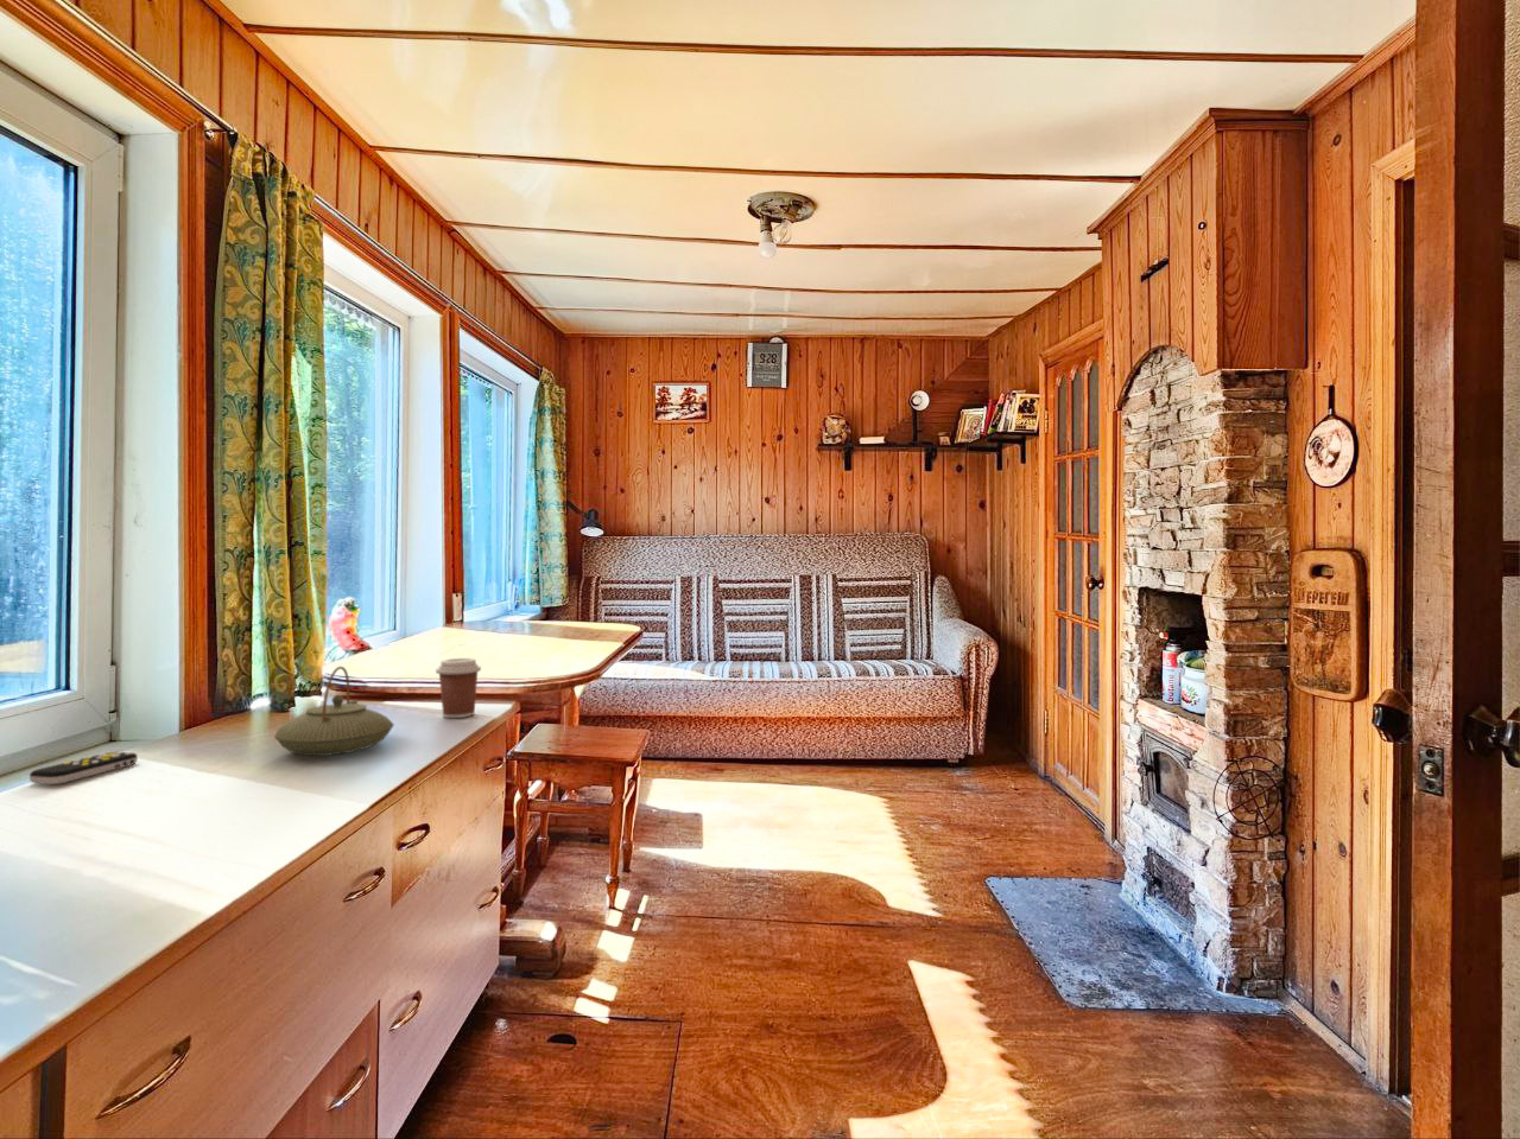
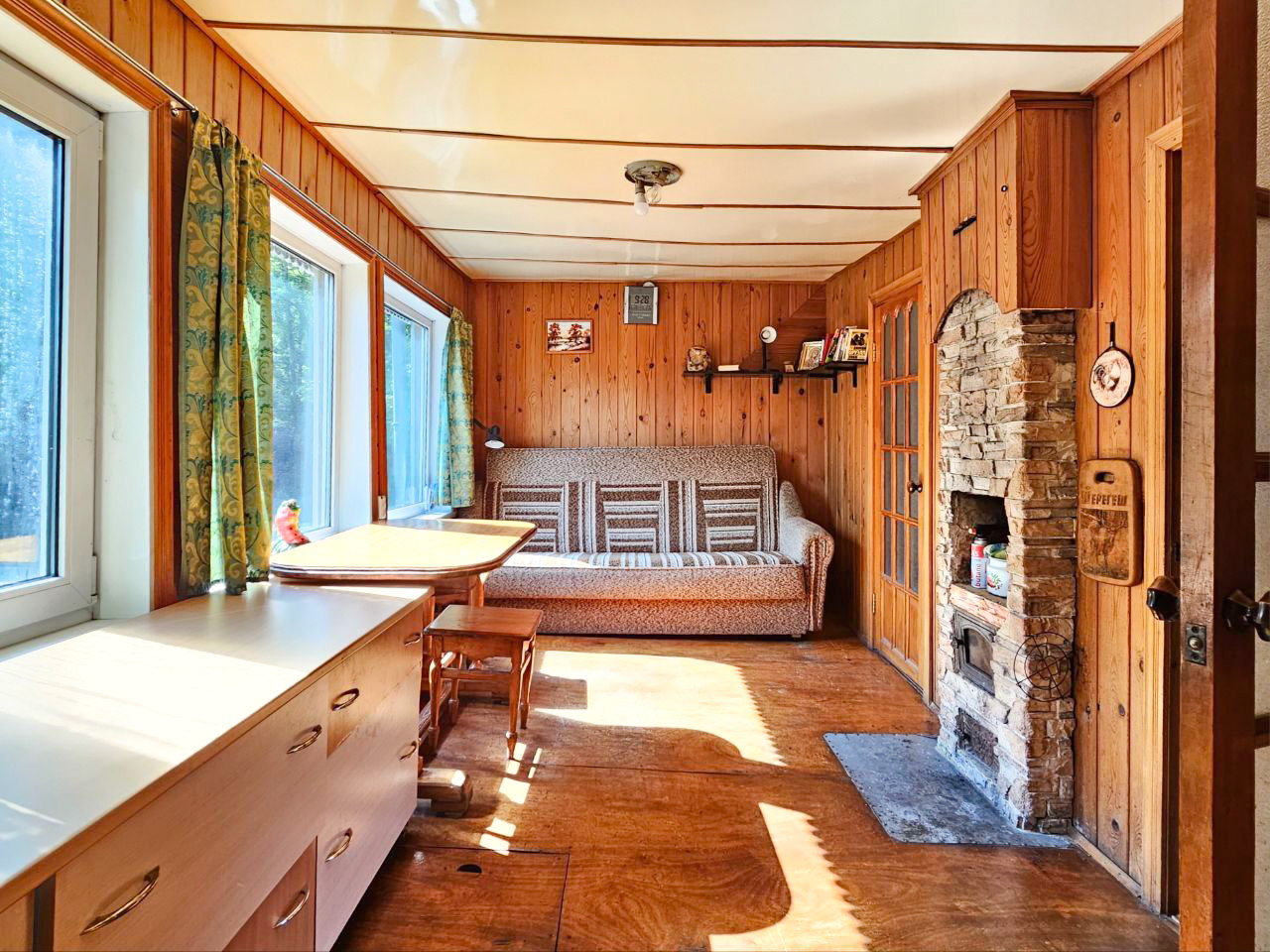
- remote control [29,750,139,785]
- coffee cup [434,657,482,719]
- teapot [273,665,395,757]
